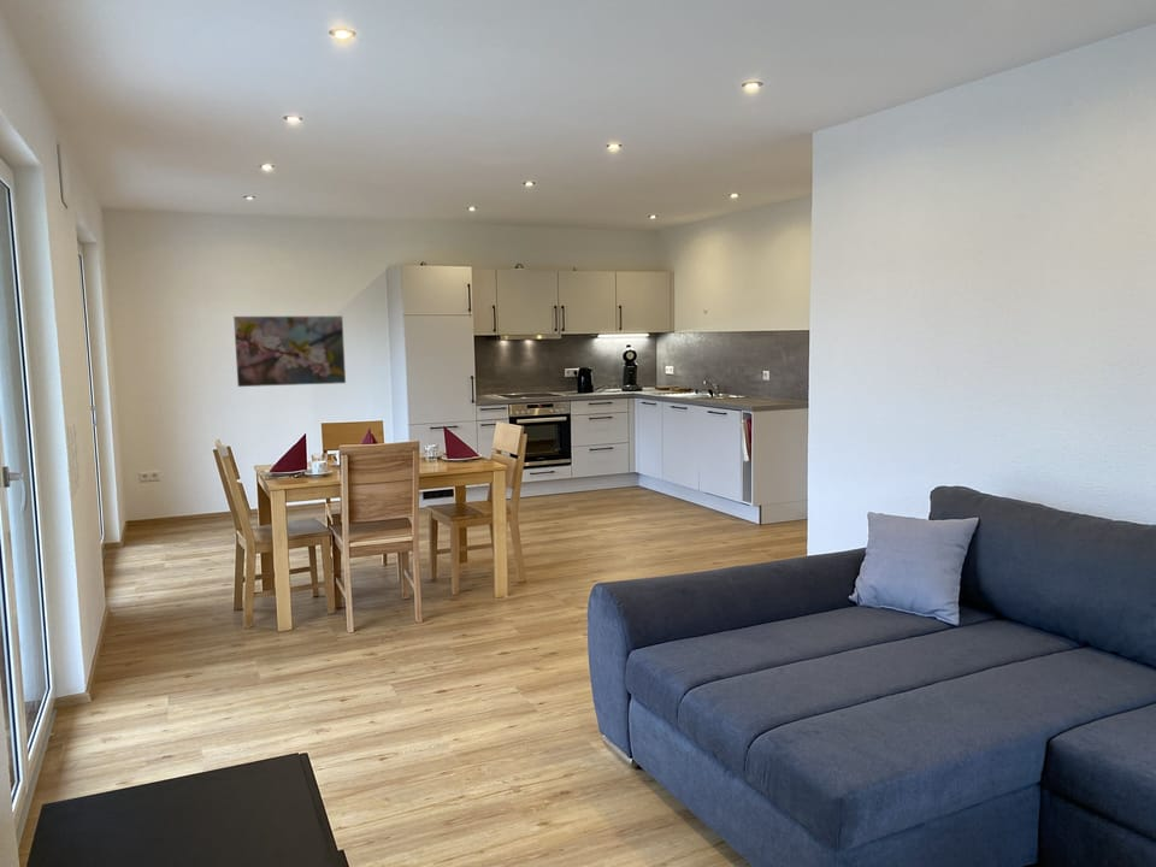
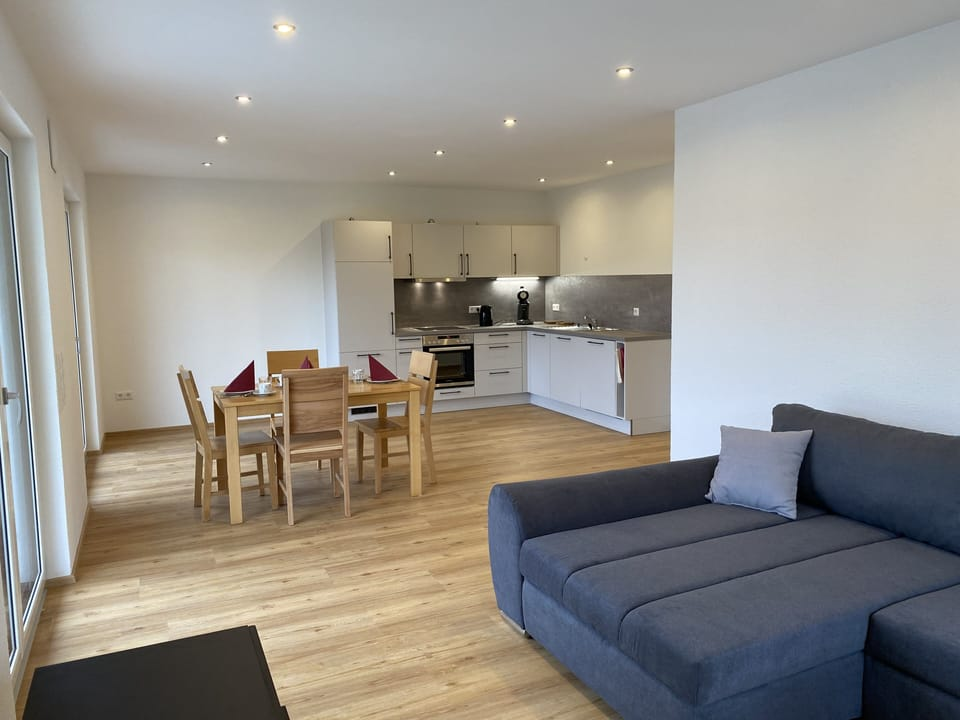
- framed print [232,315,347,388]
